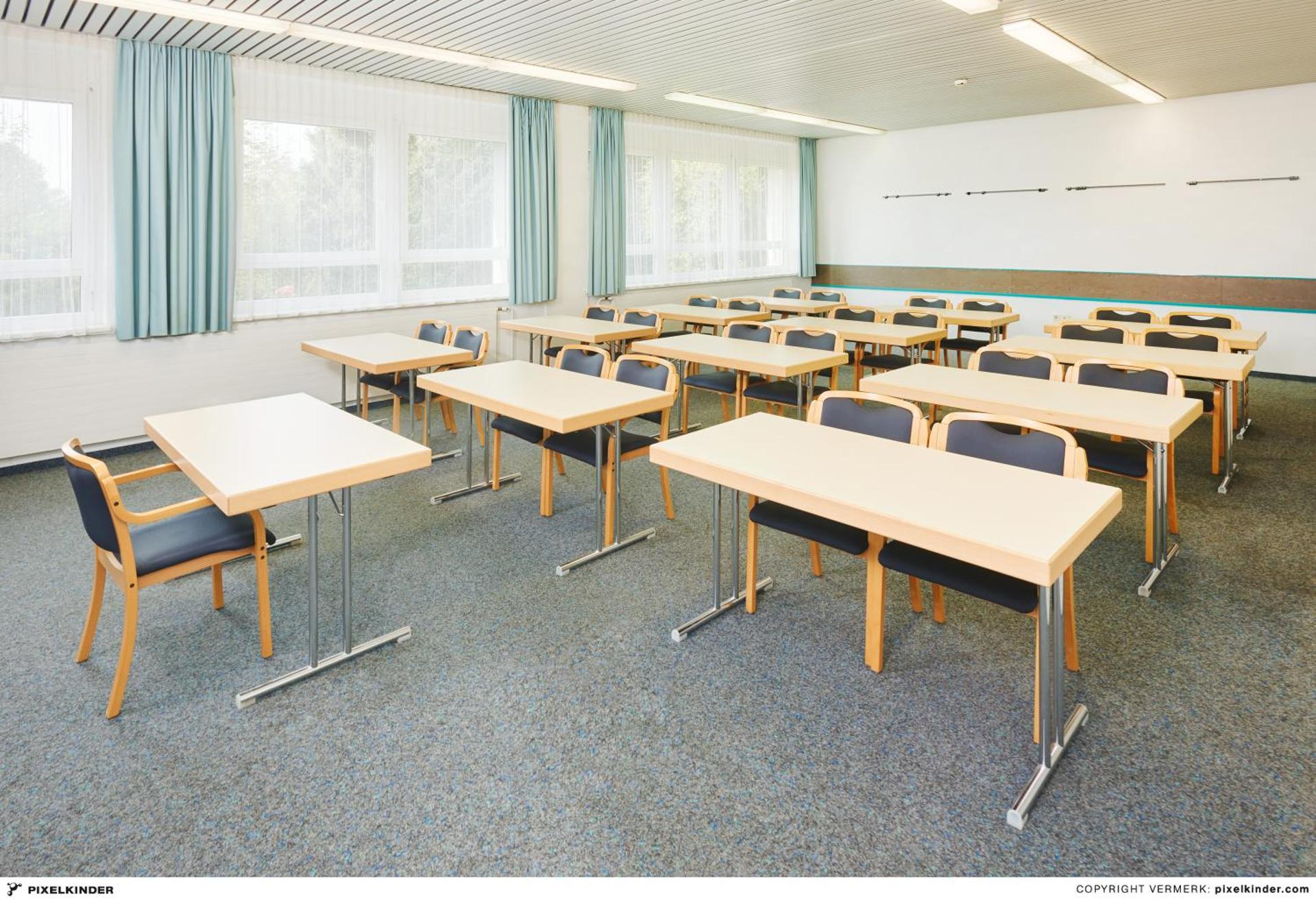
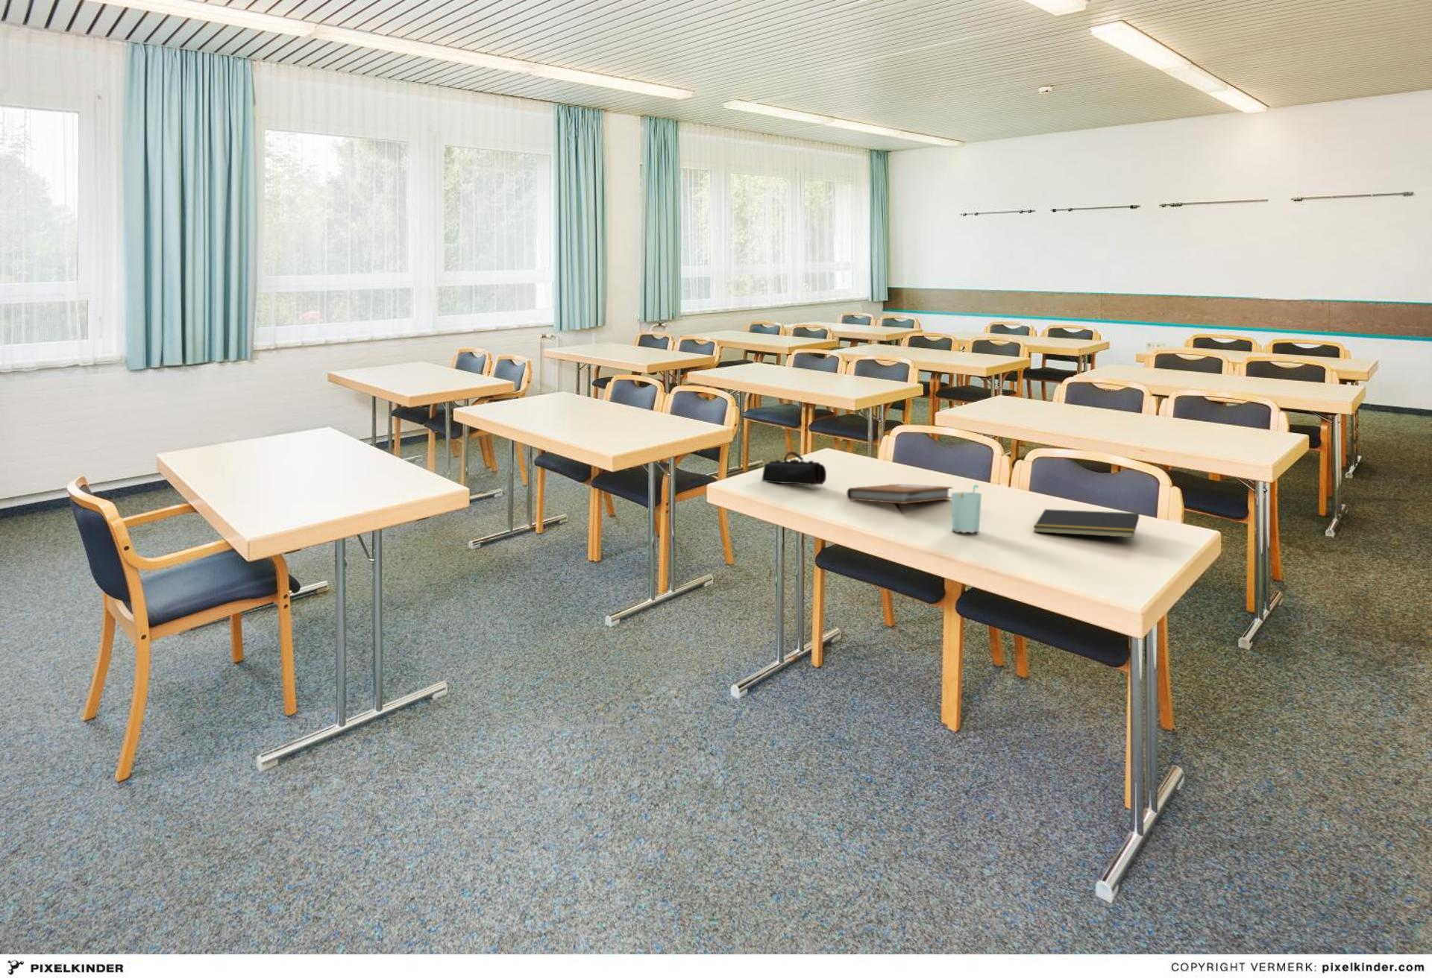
+ notebook [845,483,953,505]
+ cup [951,484,983,534]
+ notepad [1033,508,1139,538]
+ pencil case [762,451,827,486]
